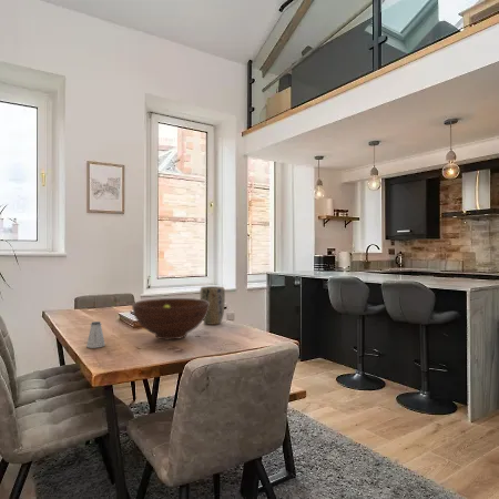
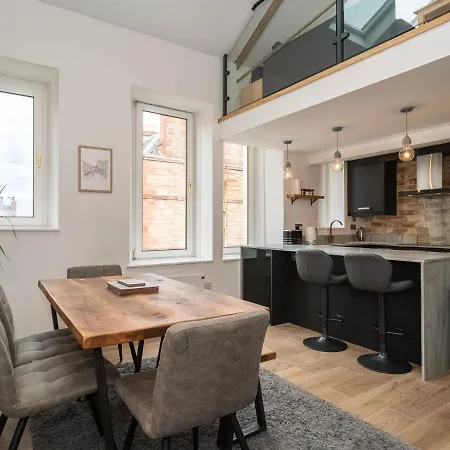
- fruit bowl [131,297,210,340]
- plant pot [198,285,226,326]
- saltshaker [85,320,106,349]
